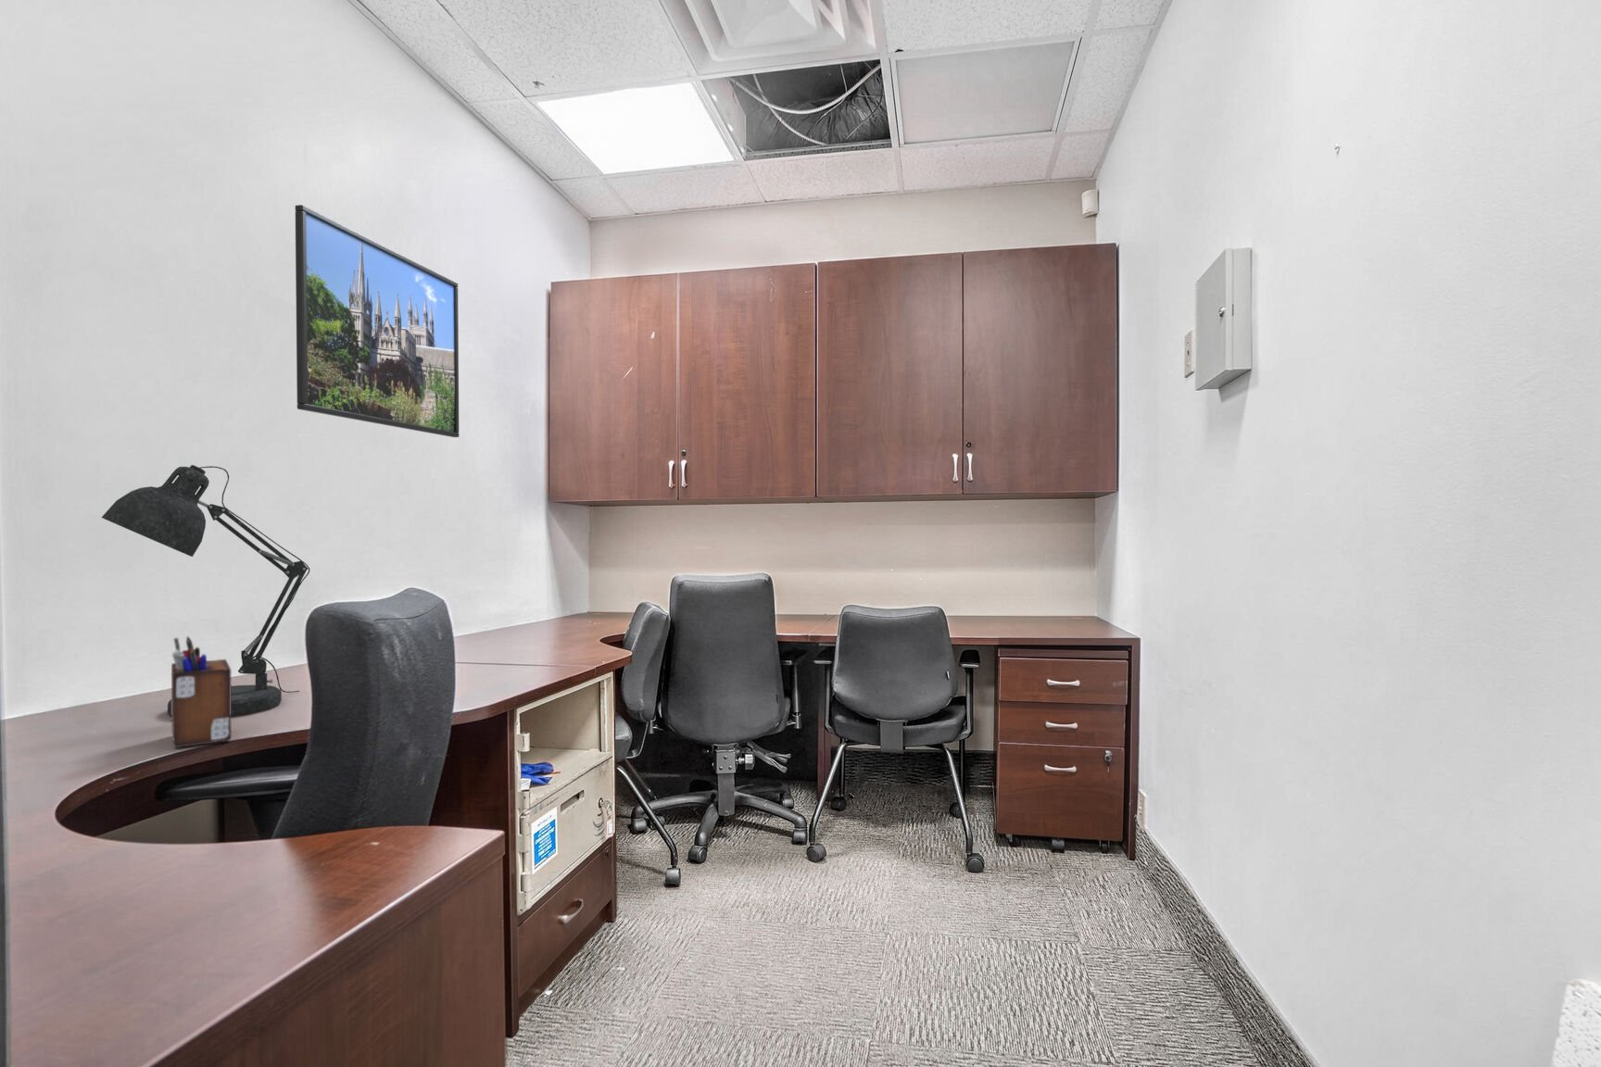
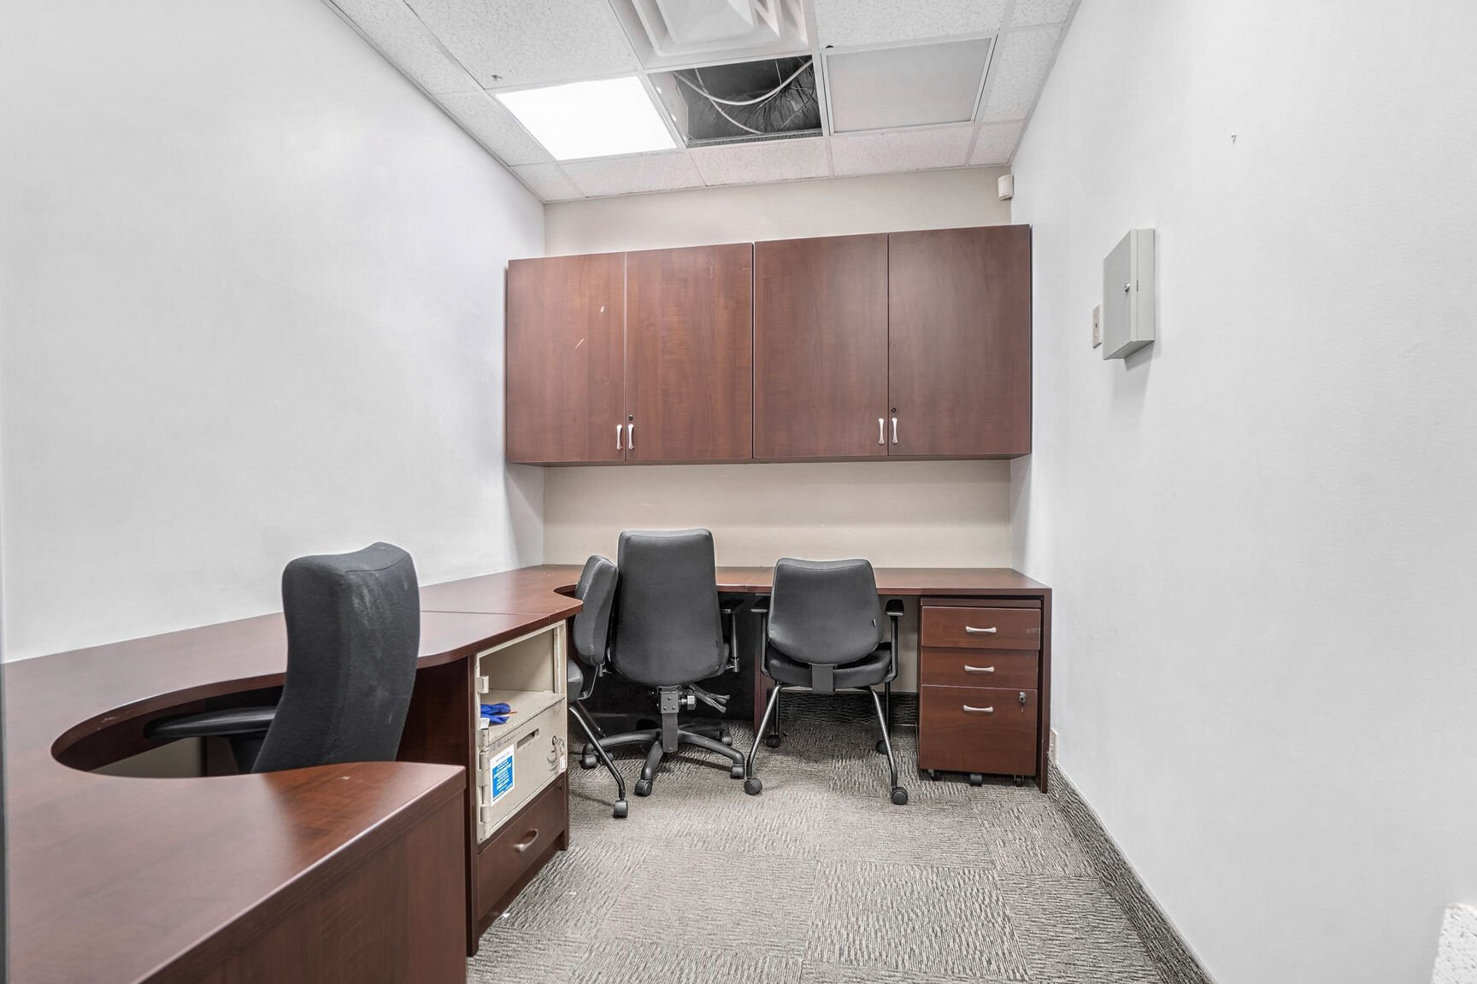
- desk lamp [101,464,311,717]
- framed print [294,204,460,438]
- desk organizer [170,636,231,748]
